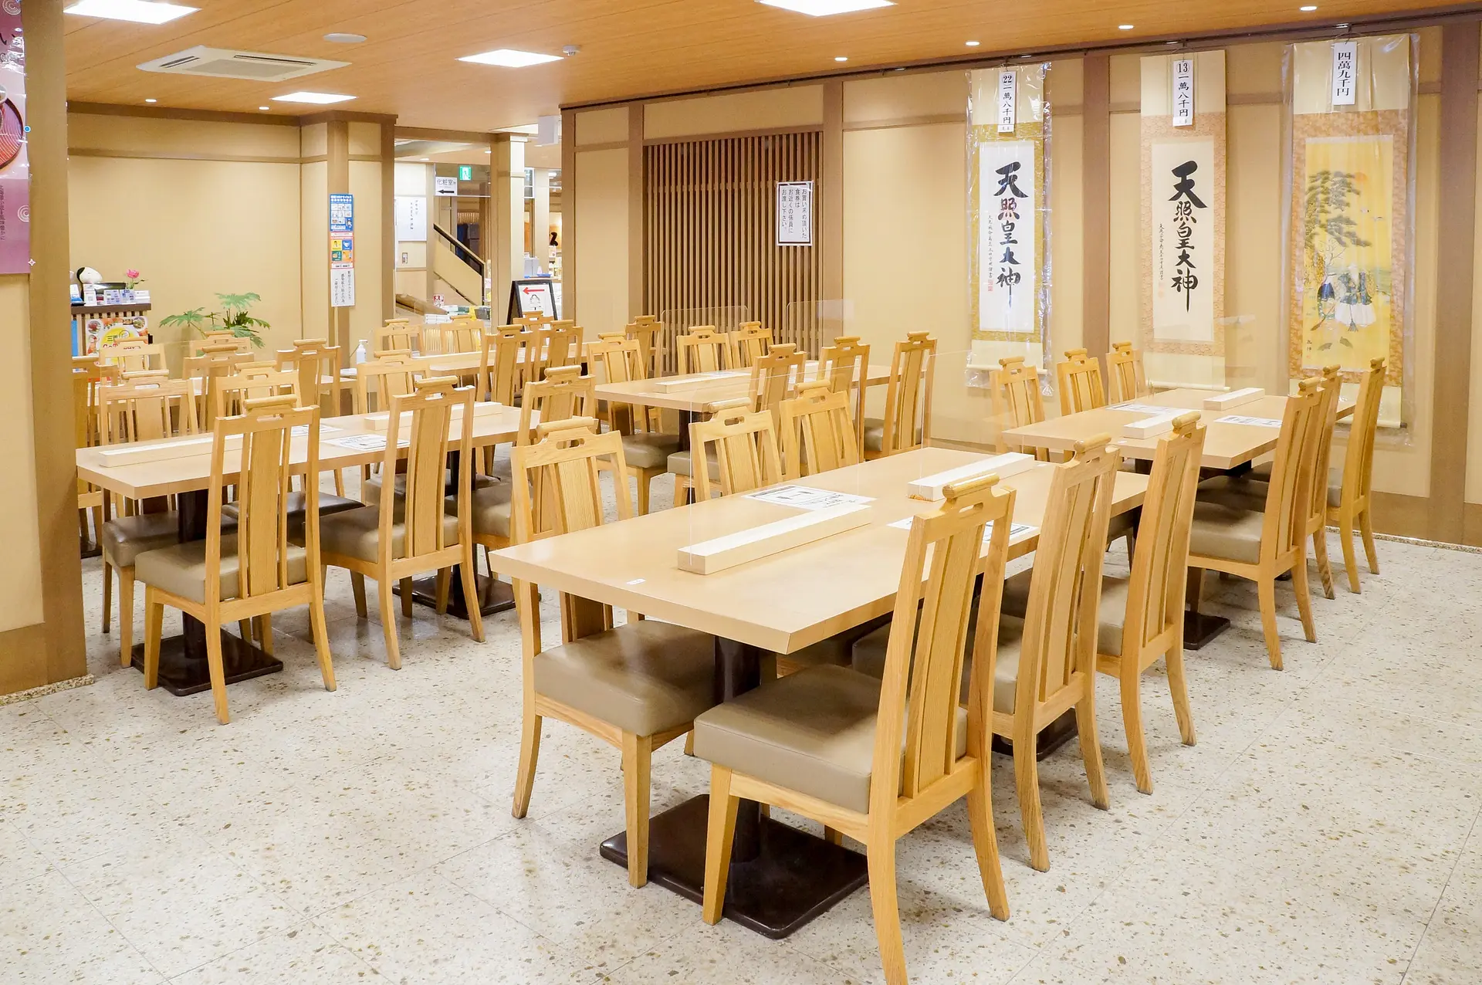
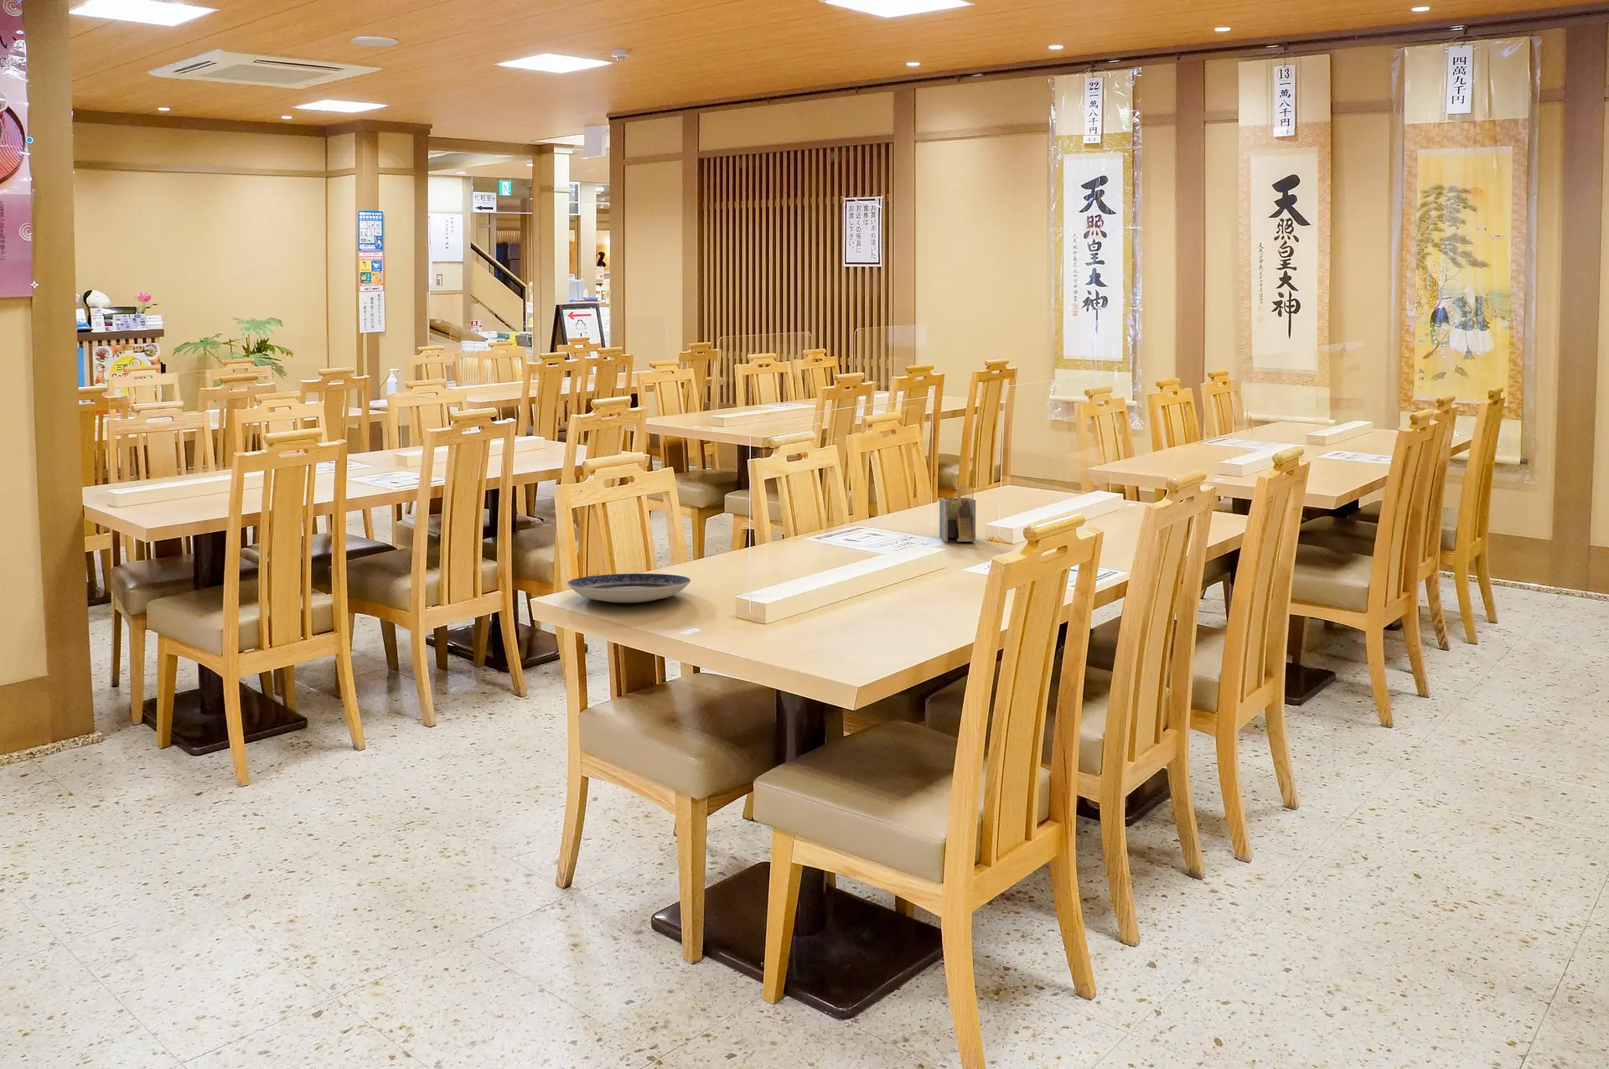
+ napkin holder [938,484,976,543]
+ plate [567,573,691,604]
